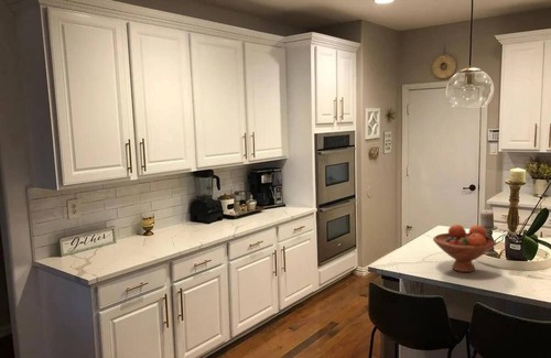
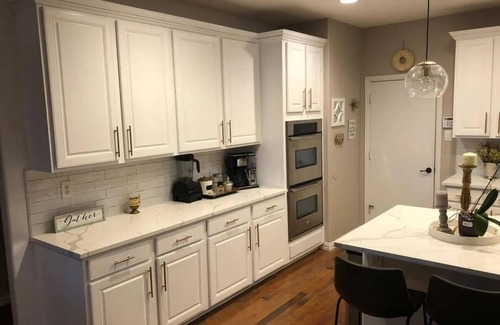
- fruit bowl [432,224,497,273]
